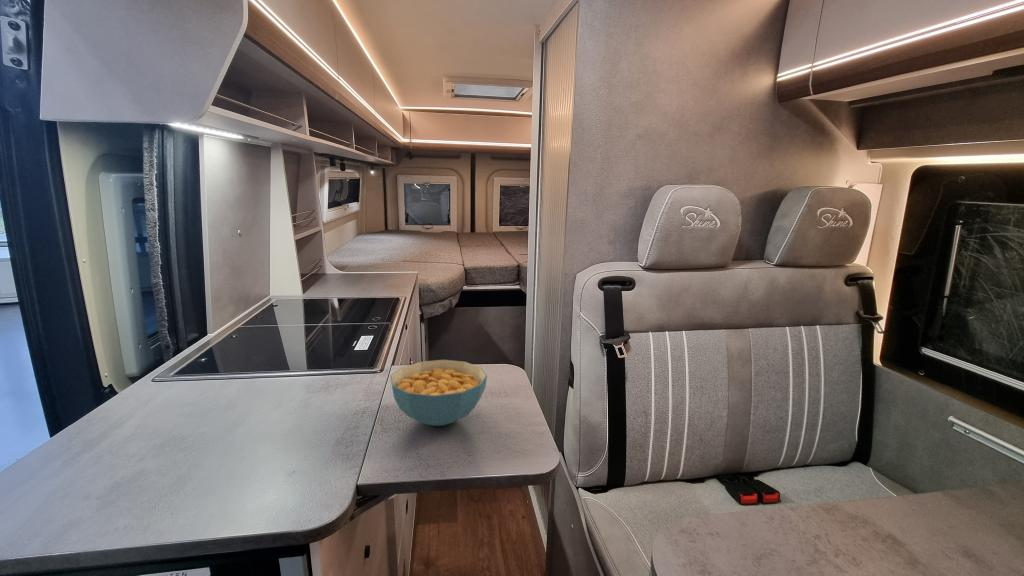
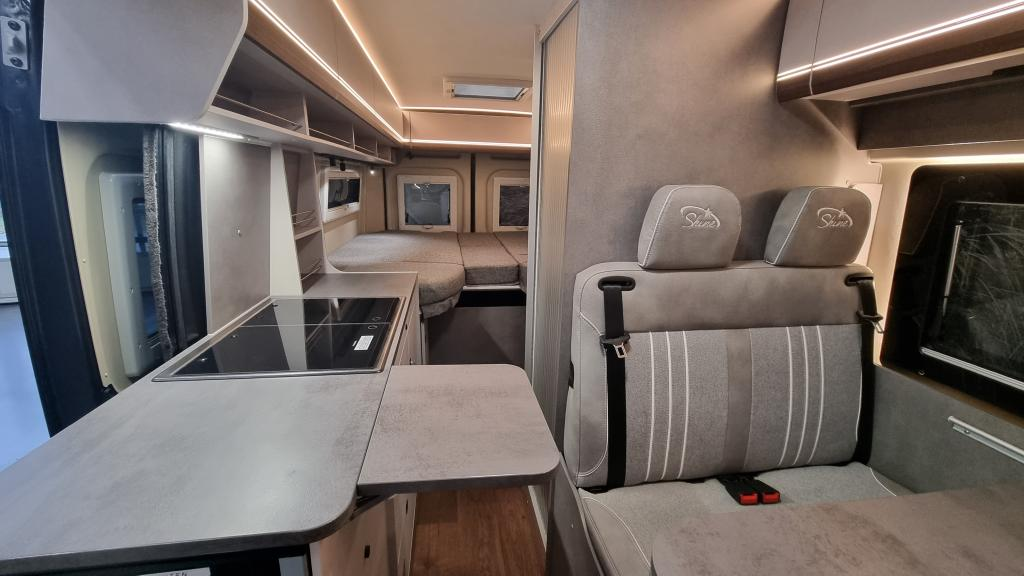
- cereal bowl [389,359,488,427]
